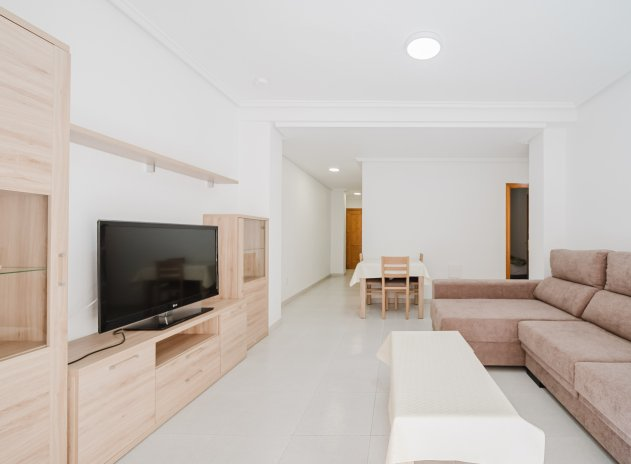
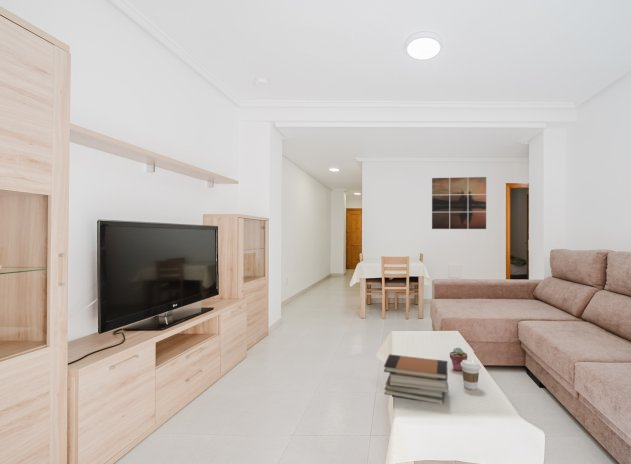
+ coffee cup [461,359,482,391]
+ potted succulent [449,347,468,372]
+ book stack [383,353,450,405]
+ wall art [431,176,487,230]
